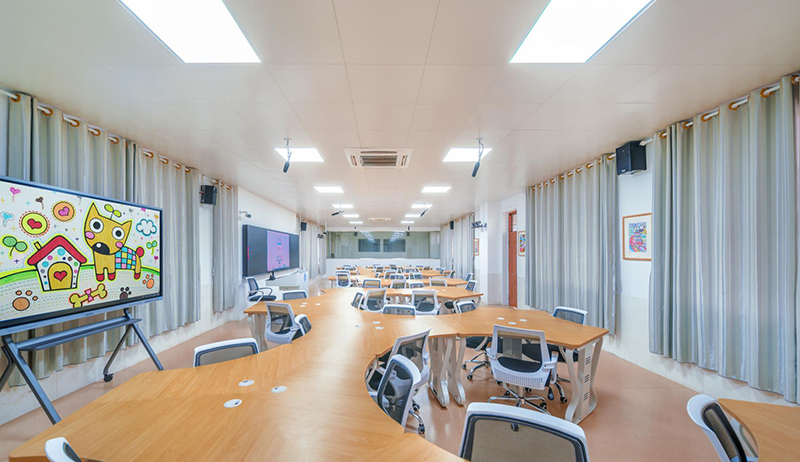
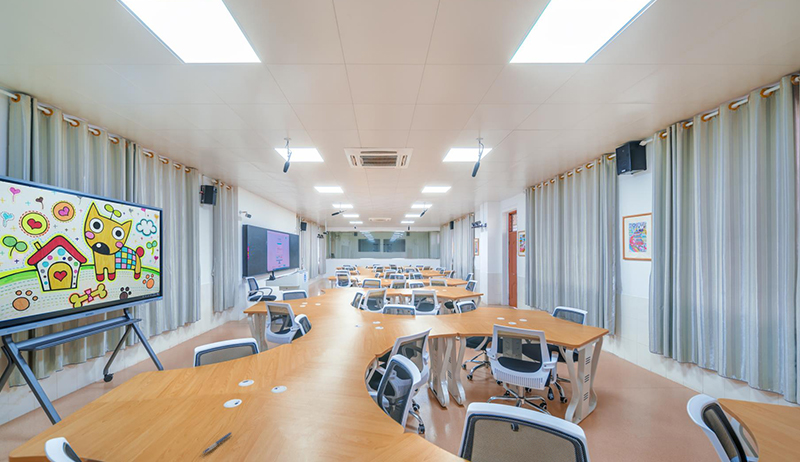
+ pen [201,431,233,455]
